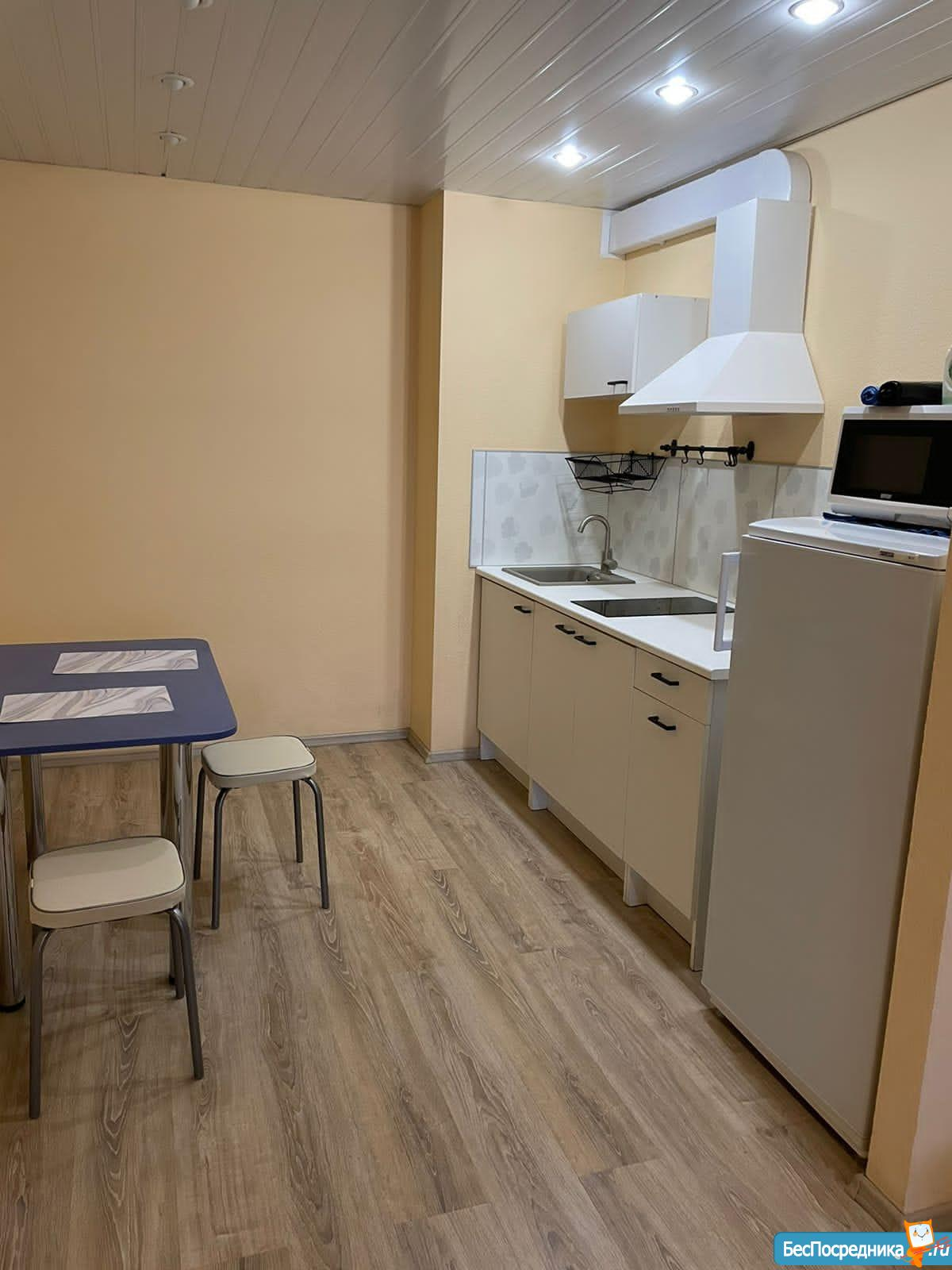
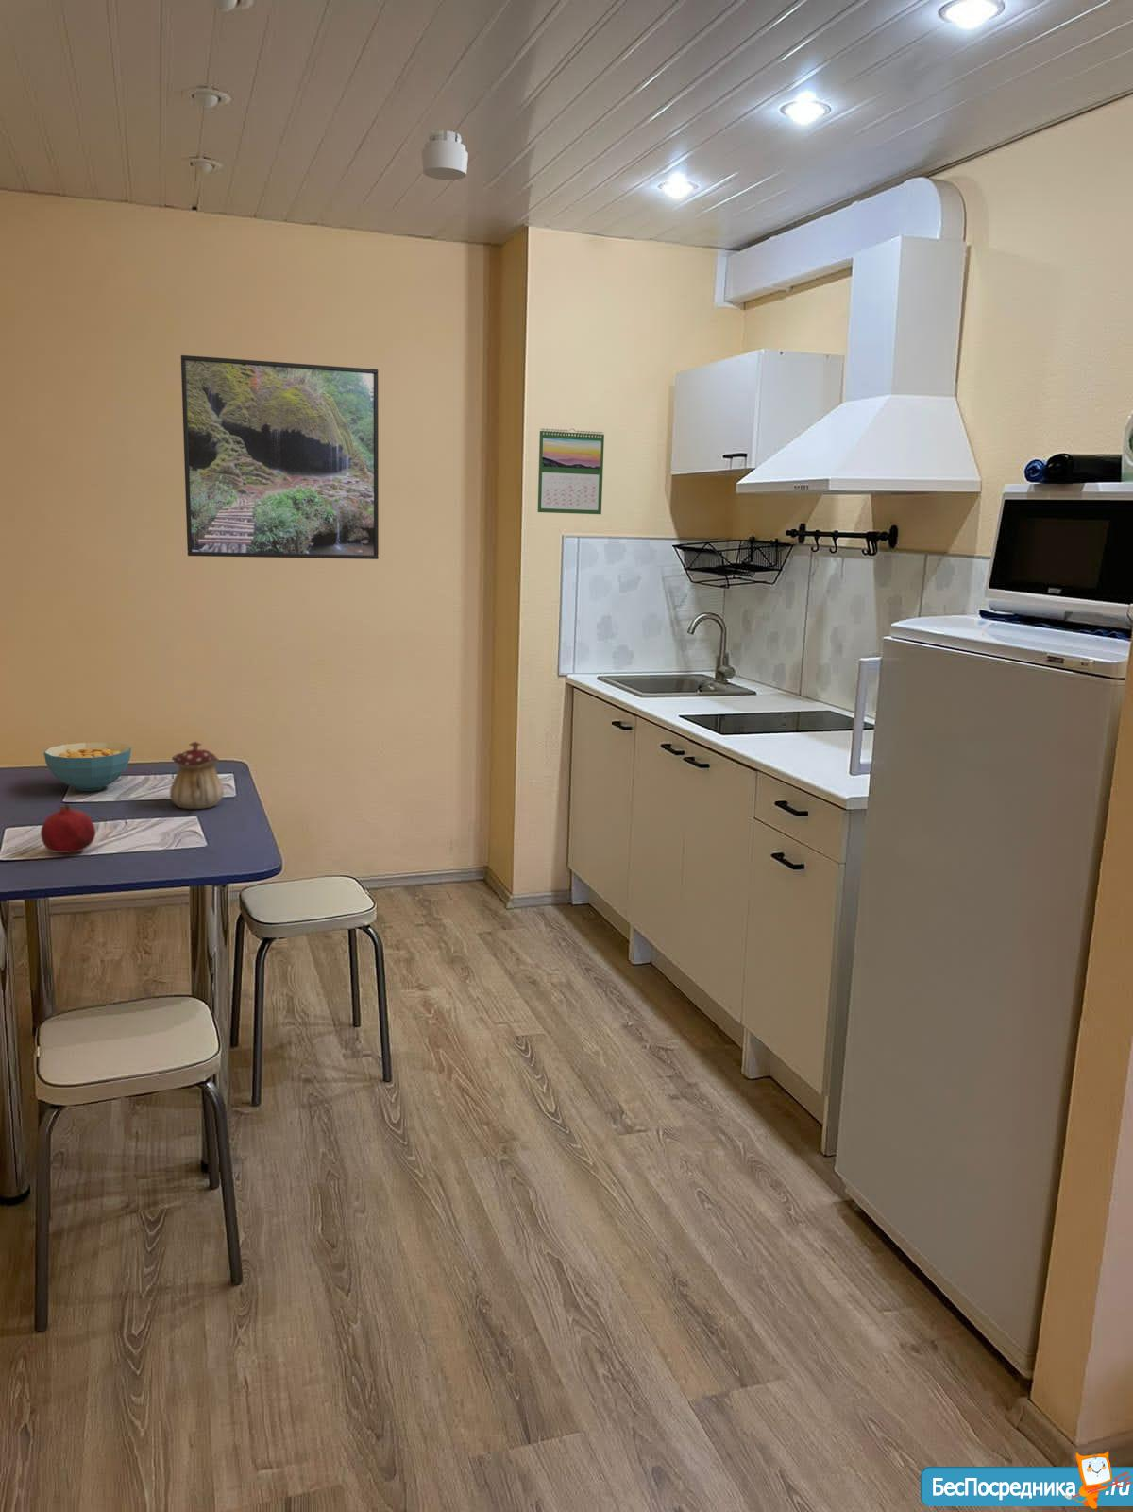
+ cereal bowl [43,742,132,792]
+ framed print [181,355,380,561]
+ teapot [169,741,225,810]
+ smoke detector [421,130,469,181]
+ fruit [39,804,96,855]
+ calendar [537,427,606,516]
